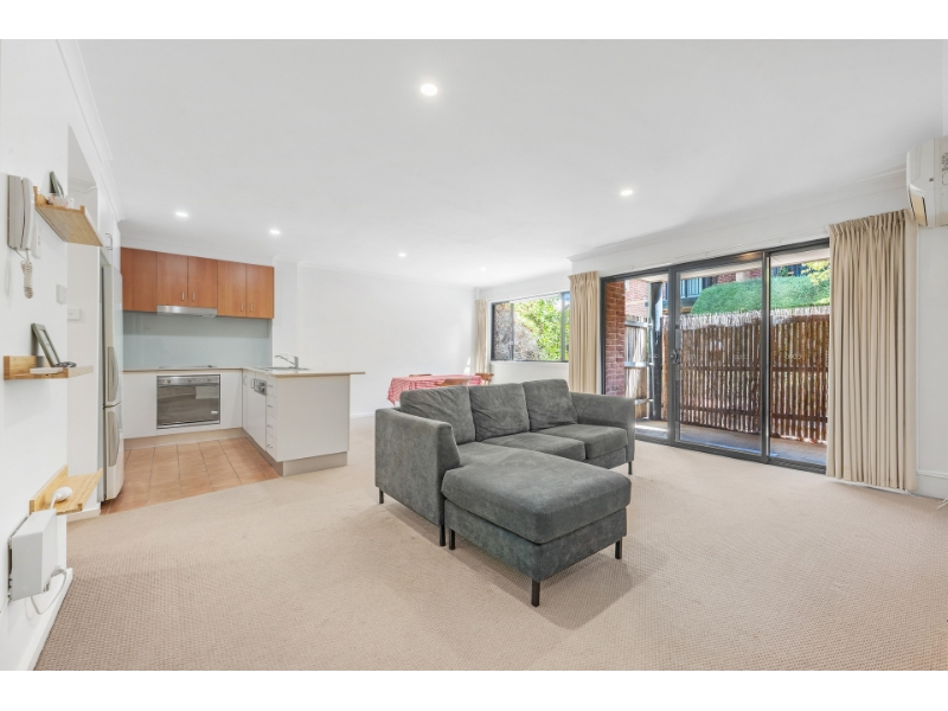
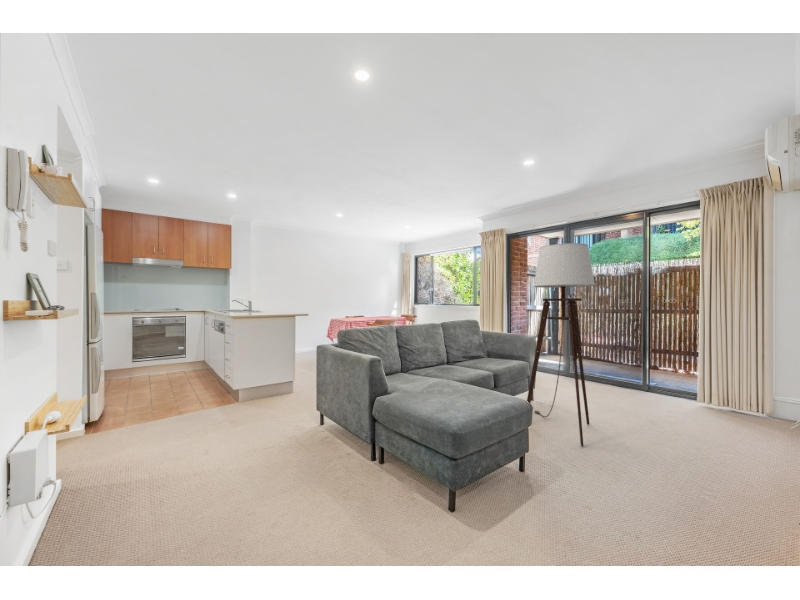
+ floor lamp [526,242,596,447]
